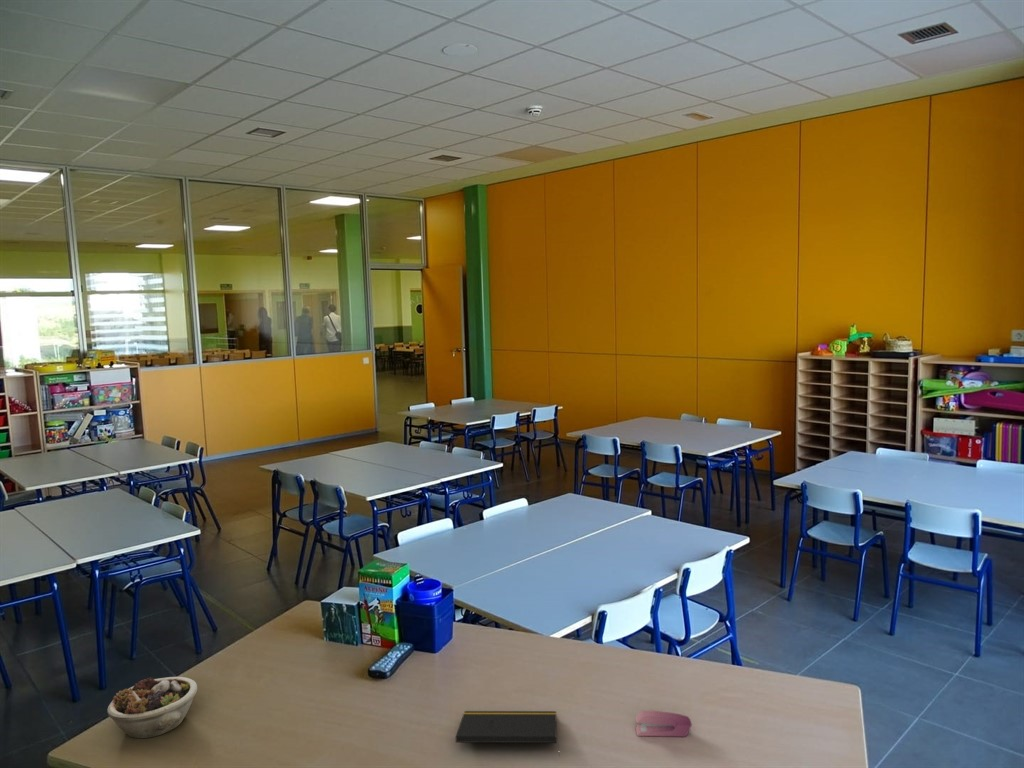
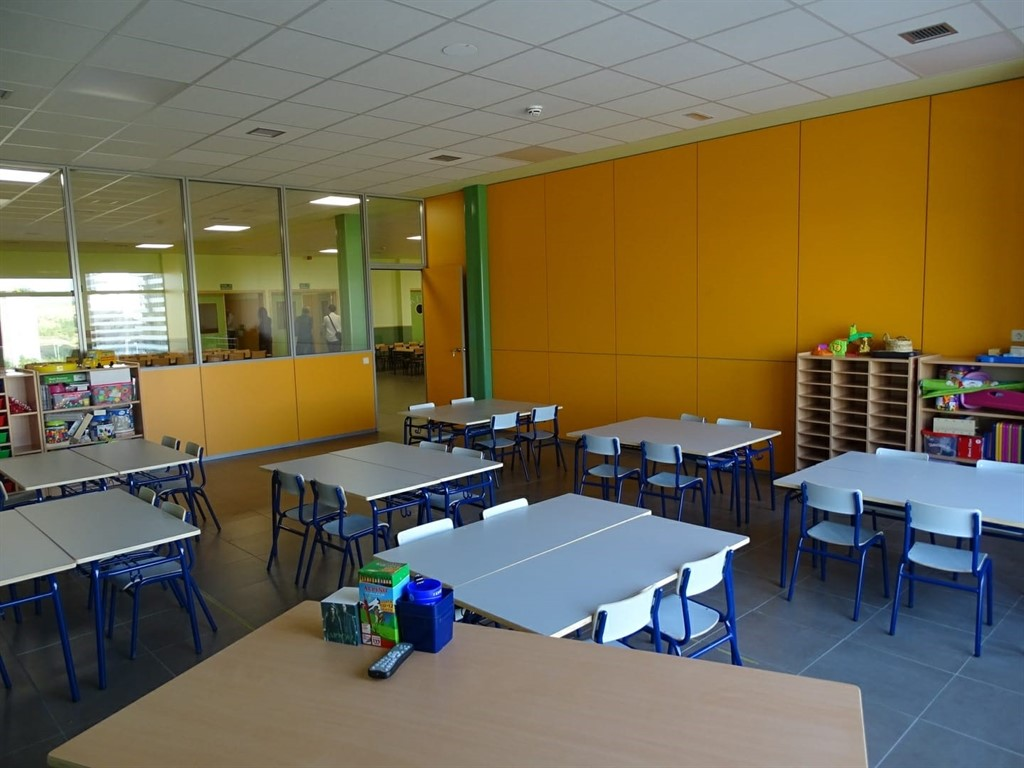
- stapler [635,710,693,738]
- notepad [455,710,561,756]
- succulent planter [106,676,198,739]
